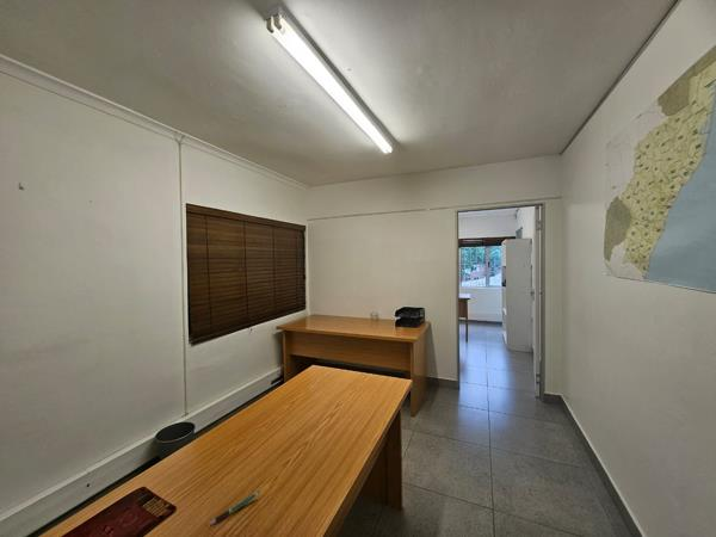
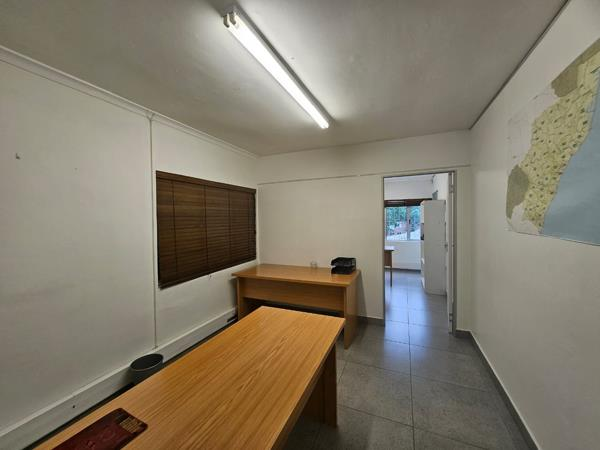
- pen [209,490,260,525]
